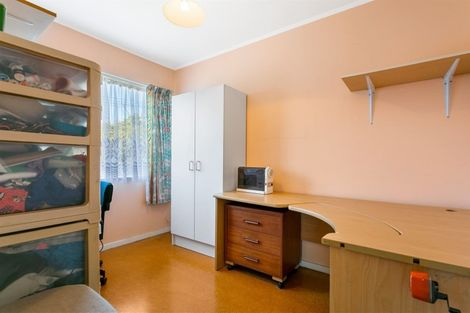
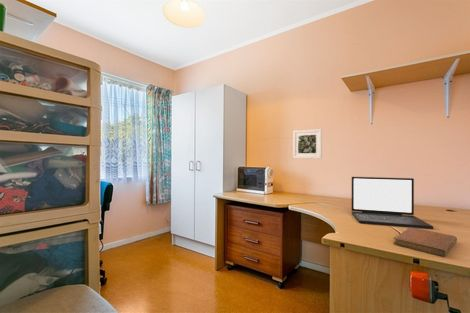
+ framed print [292,128,323,159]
+ notebook [392,227,458,258]
+ laptop [351,176,434,230]
